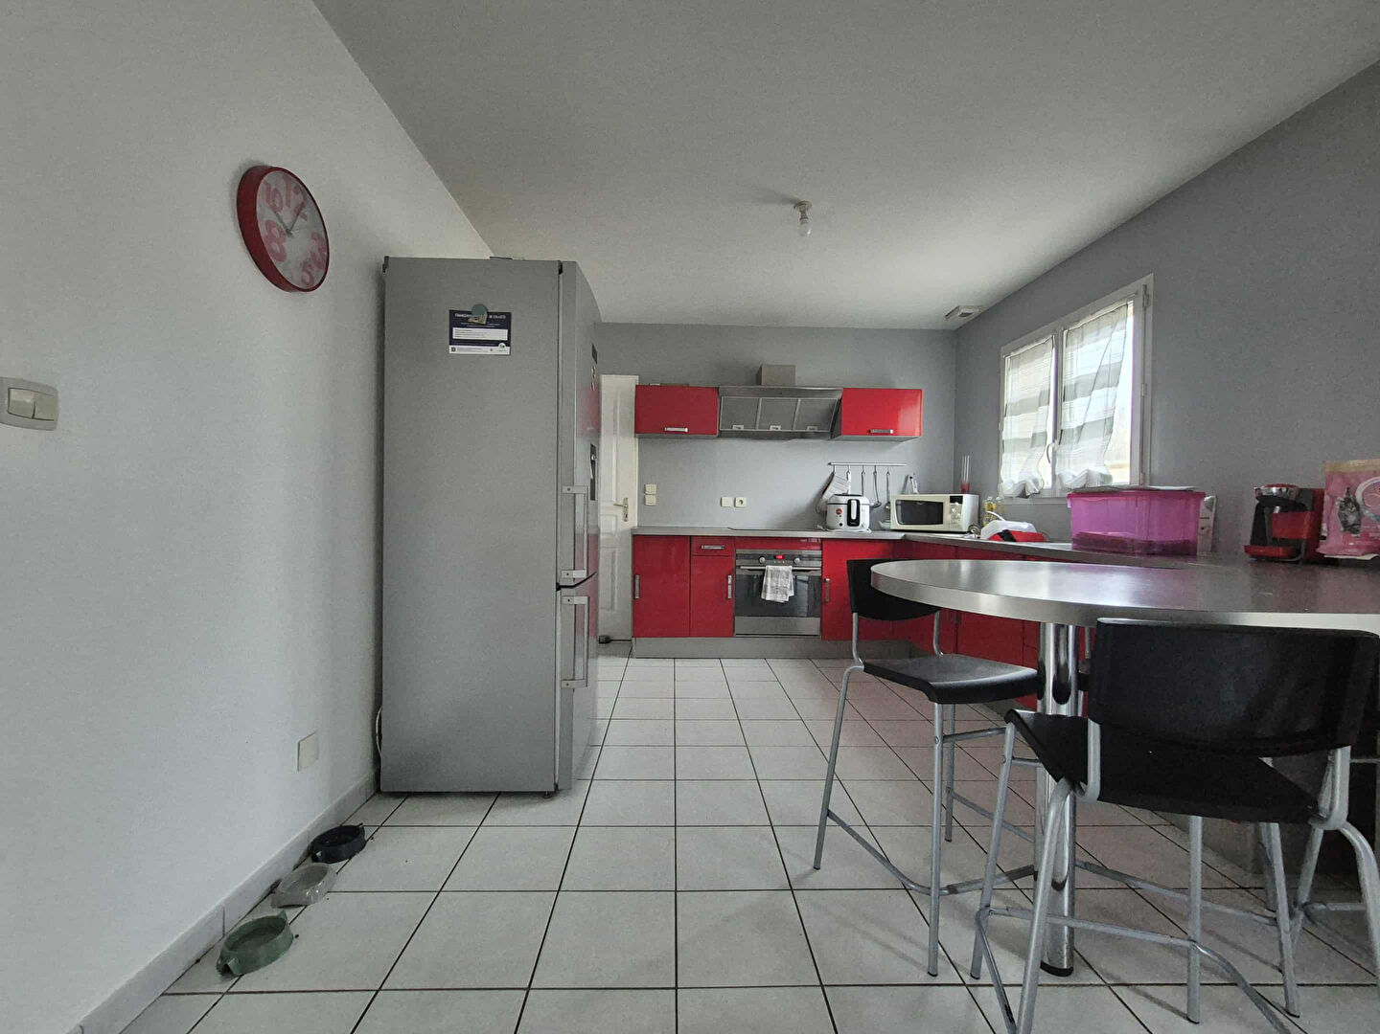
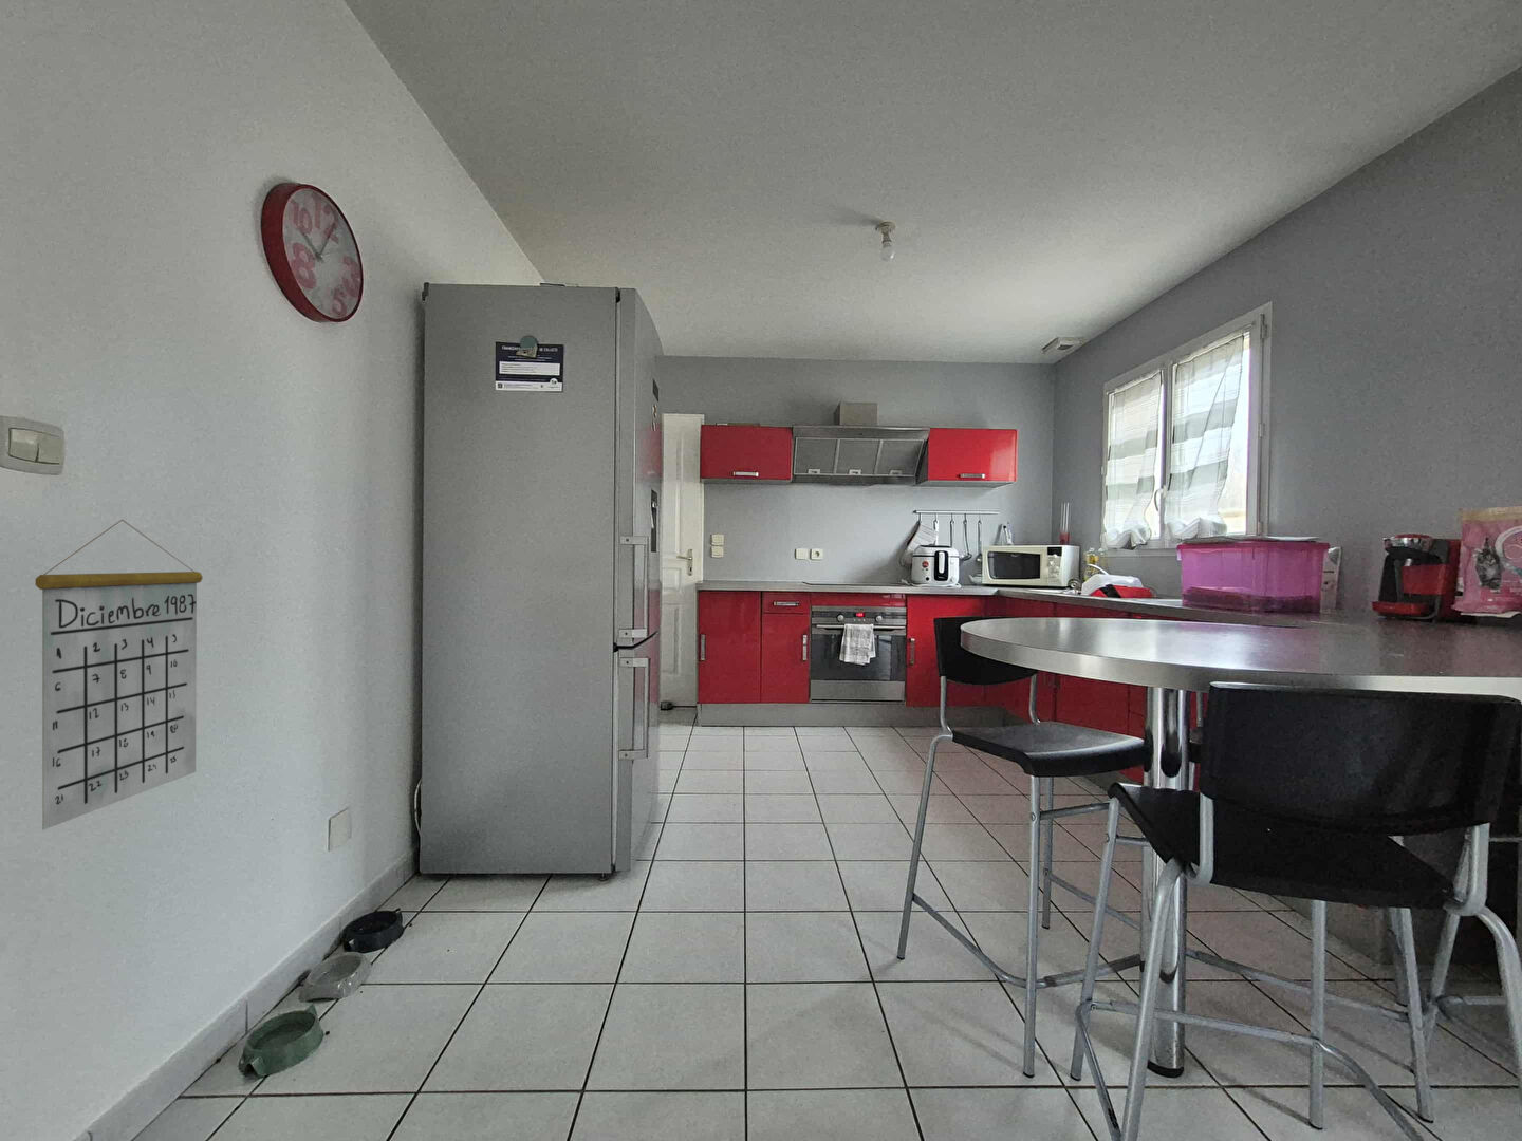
+ calendar [35,519,204,831]
